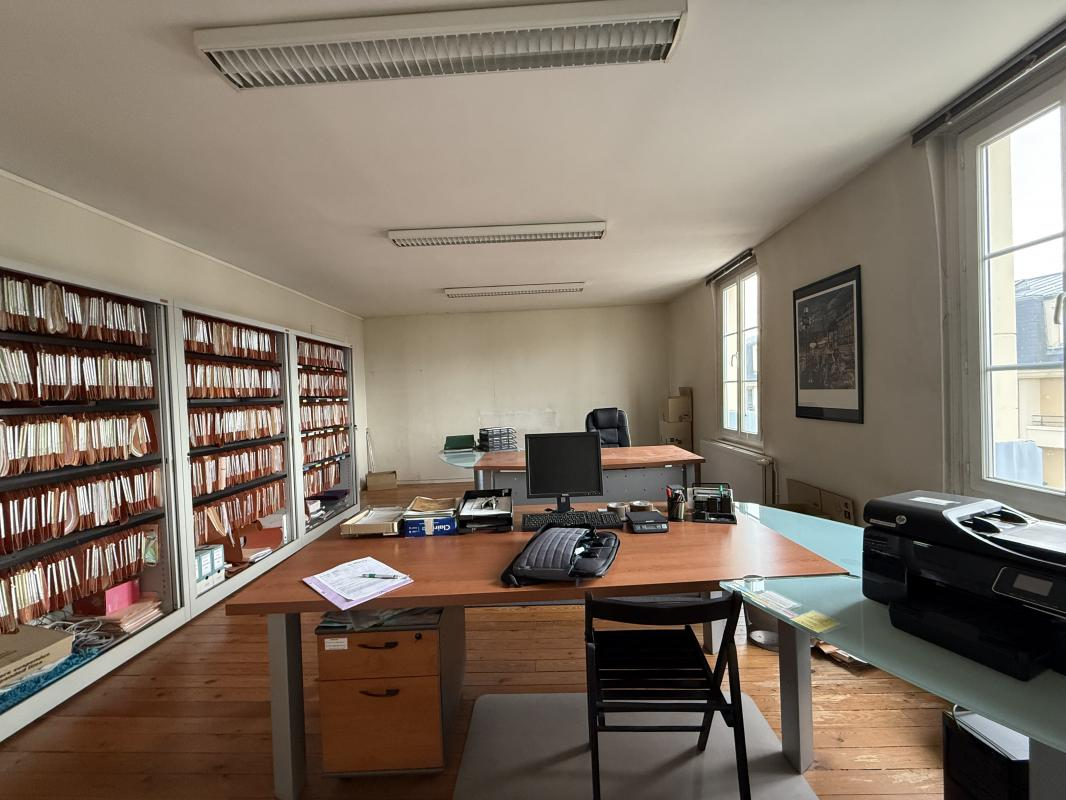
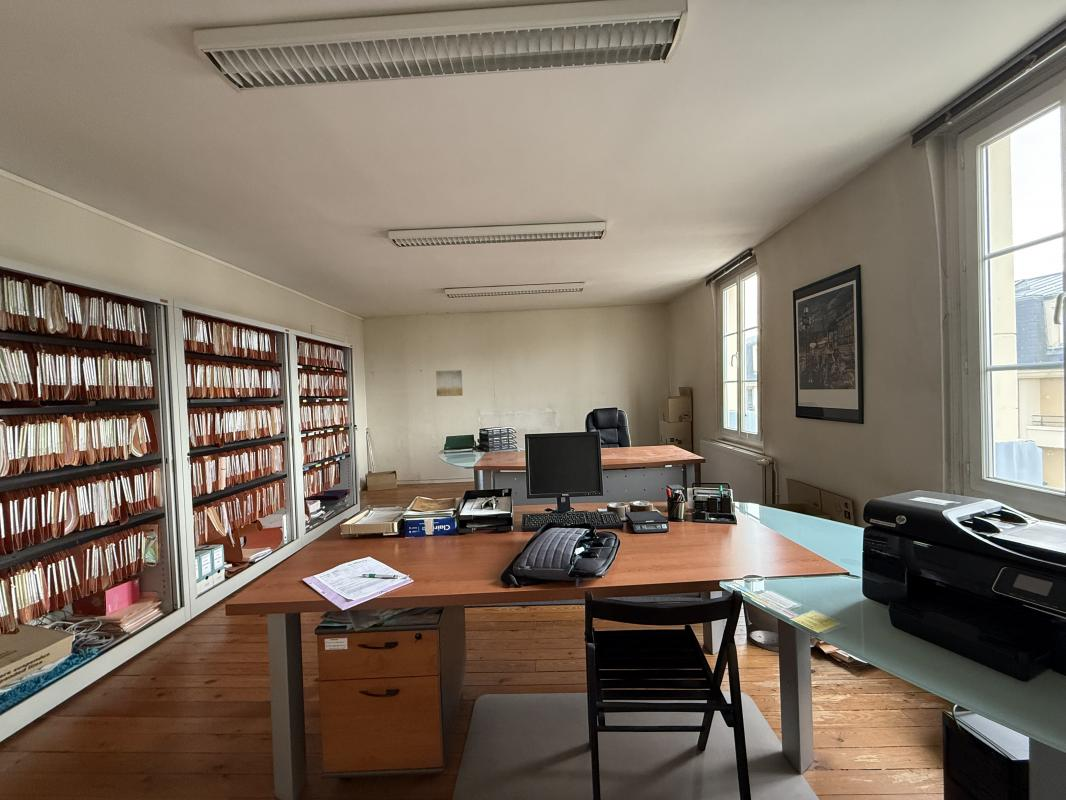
+ wall art [435,369,463,397]
